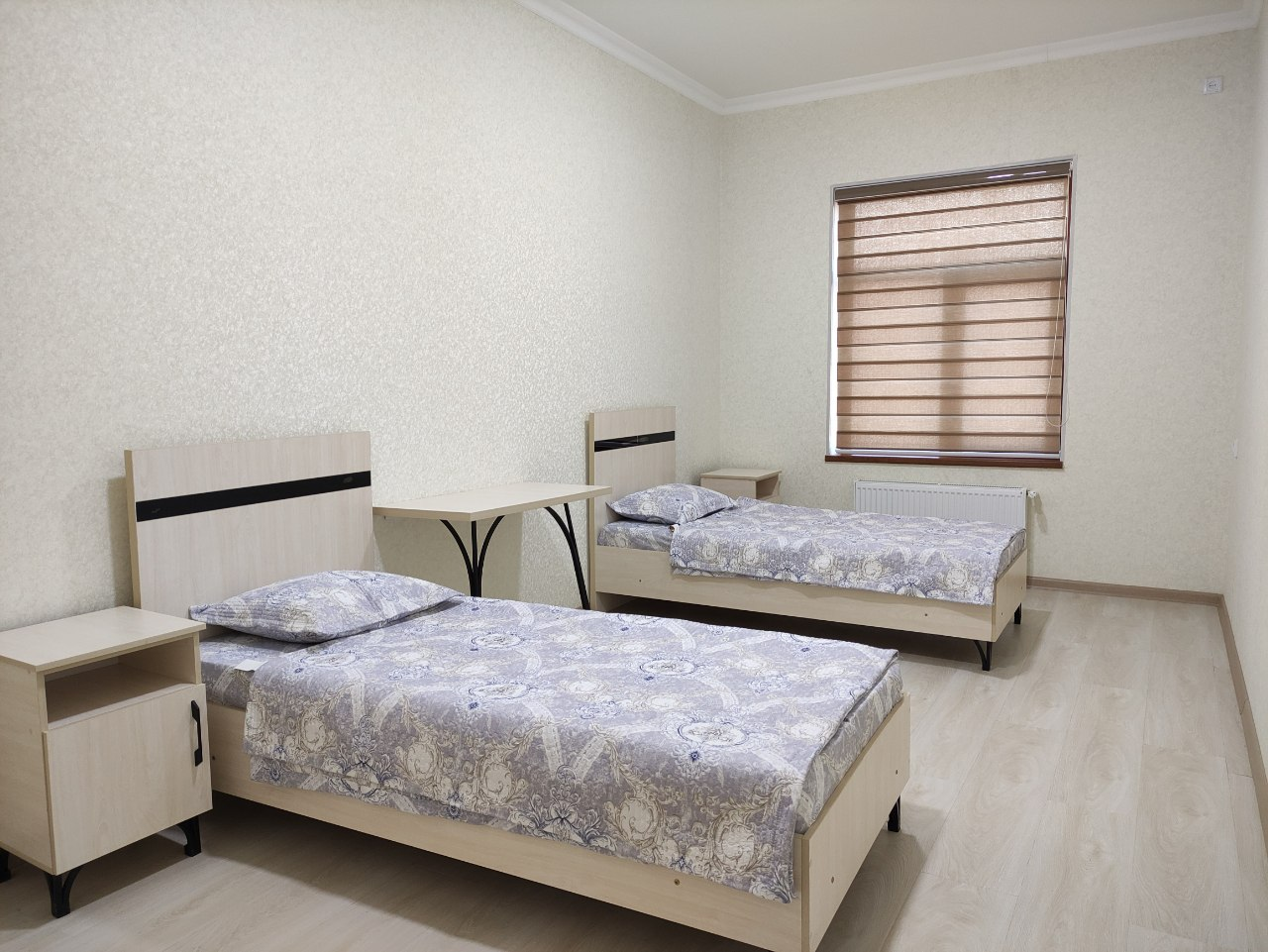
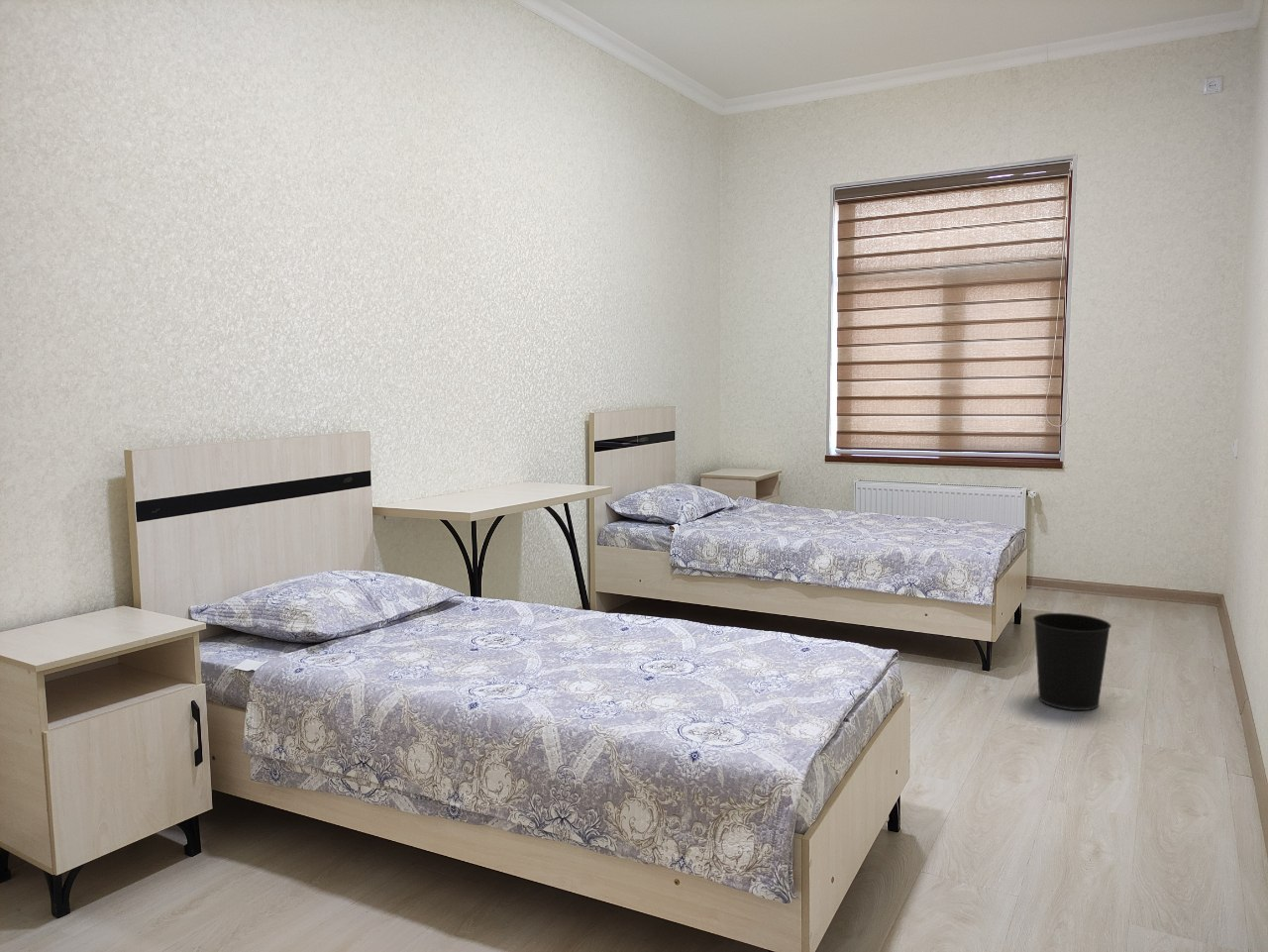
+ wastebasket [1032,612,1112,711]
